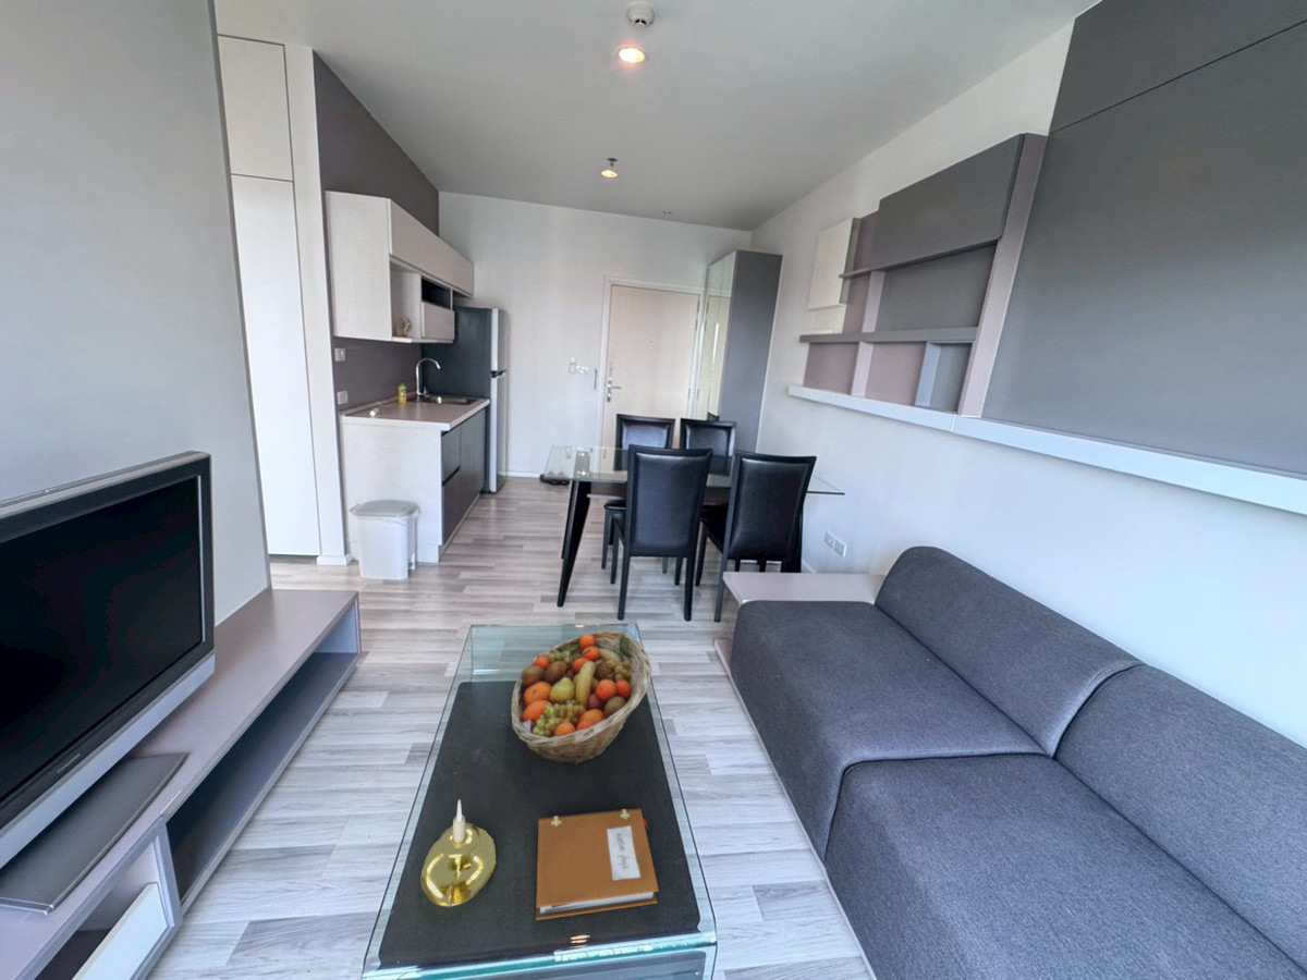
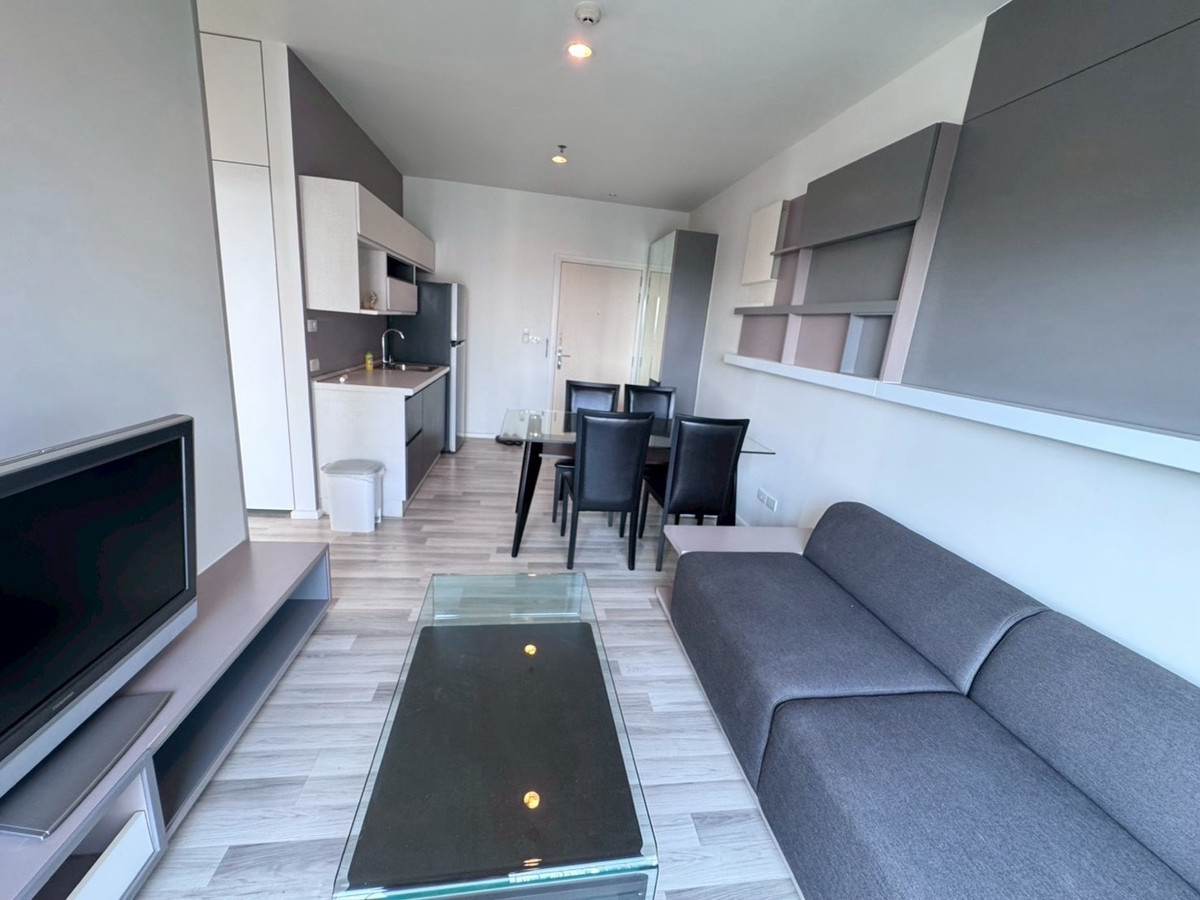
- candle holder [419,798,497,908]
- fruit basket [510,628,654,768]
- notebook [535,807,659,921]
